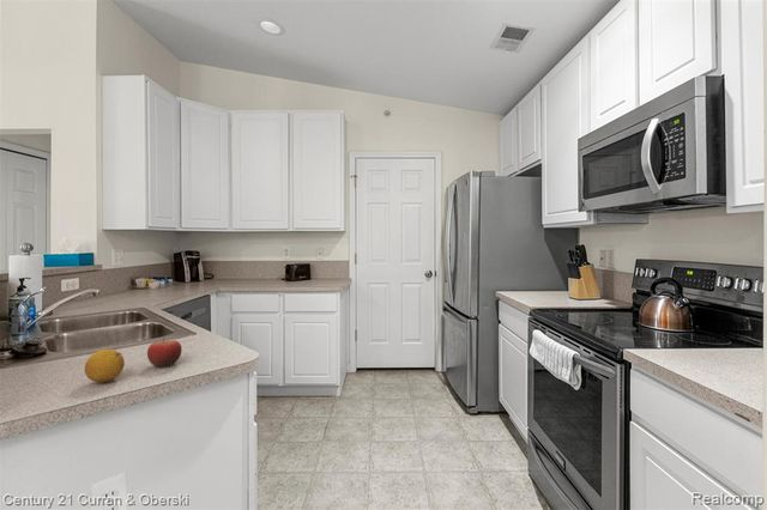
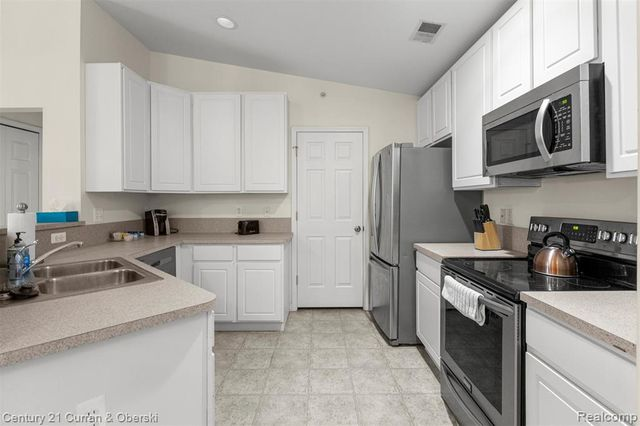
- fruit [146,336,183,369]
- fruit [84,348,126,383]
